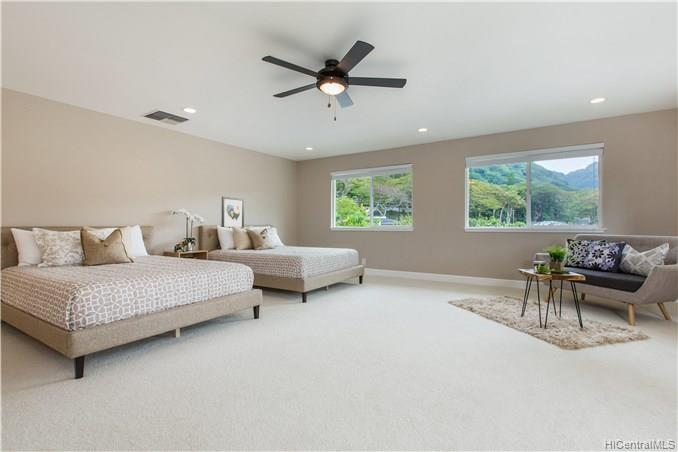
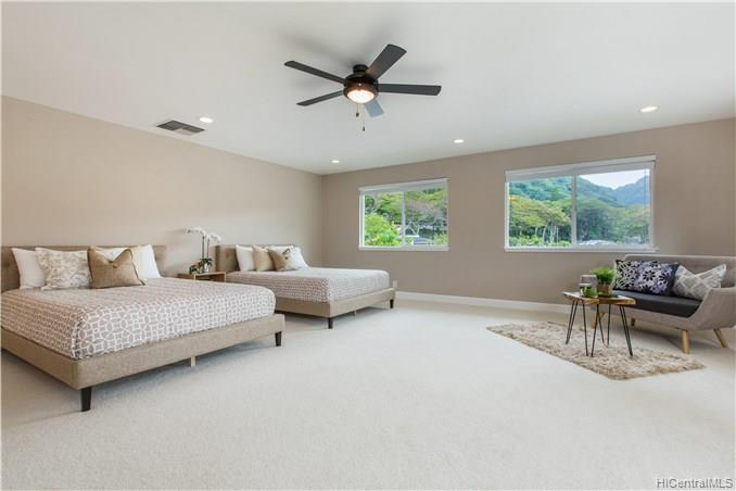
- wall art [221,196,245,228]
